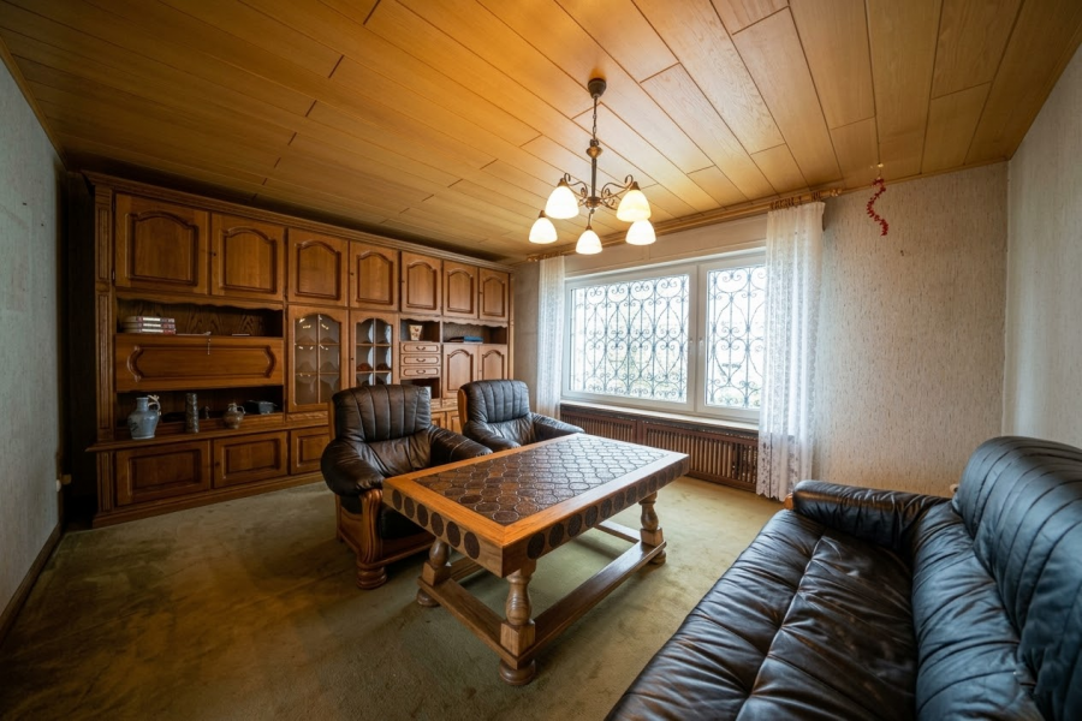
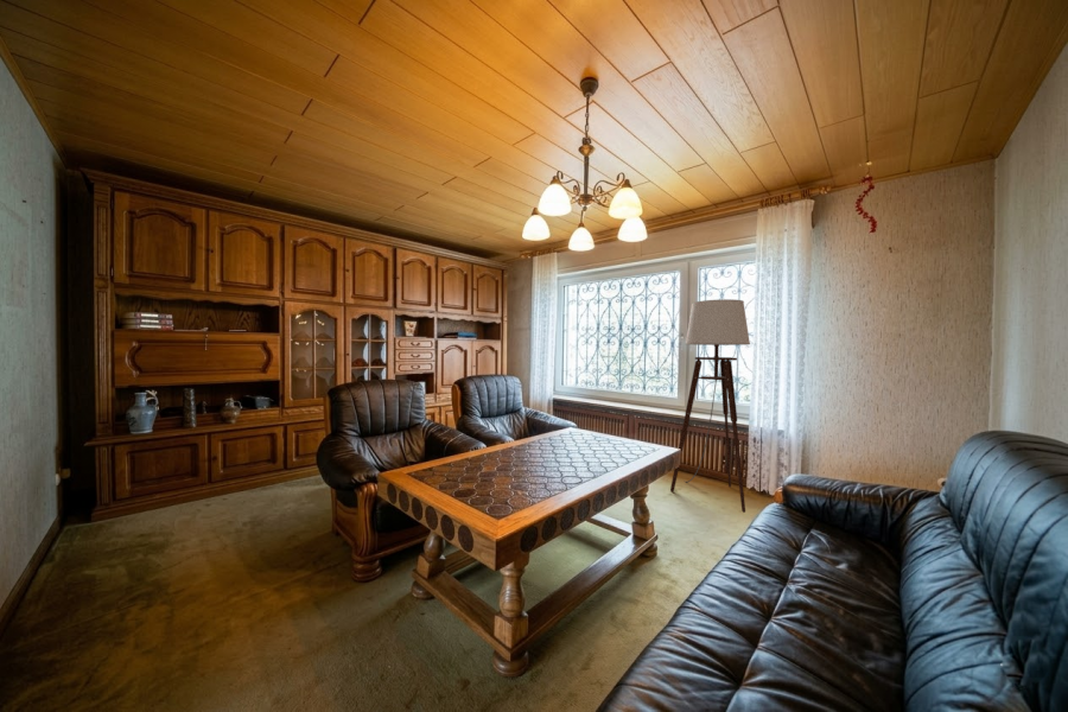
+ floor lamp [669,298,751,514]
